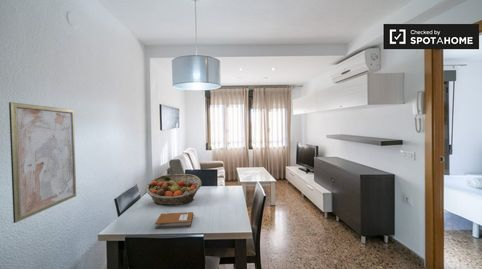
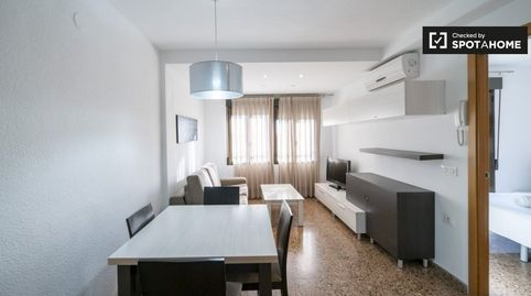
- notebook [154,211,196,229]
- fruit basket [145,173,202,206]
- wall art [8,101,77,224]
